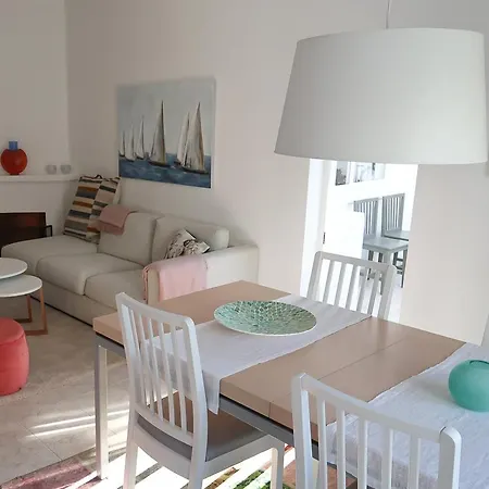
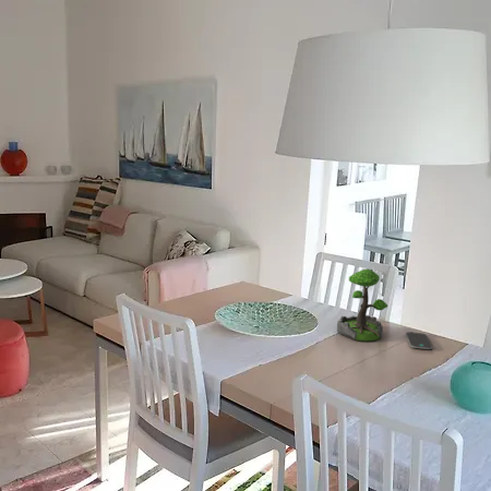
+ plant [336,268,390,343]
+ smartphone [405,331,433,350]
